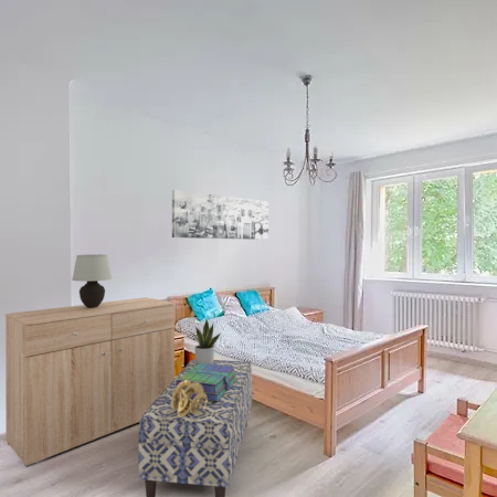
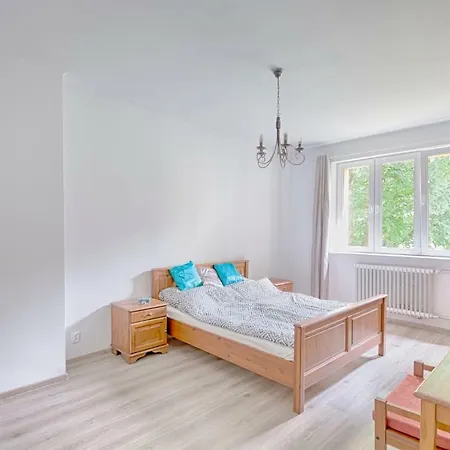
- potted plant [188,318,222,364]
- stack of books [175,363,236,401]
- wall art [171,189,269,241]
- bench [137,358,253,497]
- table lamp [71,254,113,308]
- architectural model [171,380,208,417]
- dresser [4,296,176,468]
